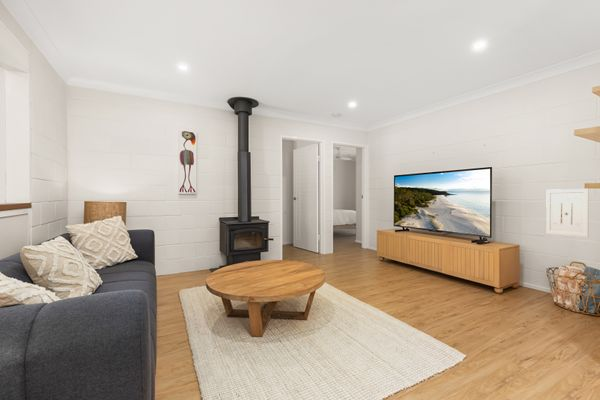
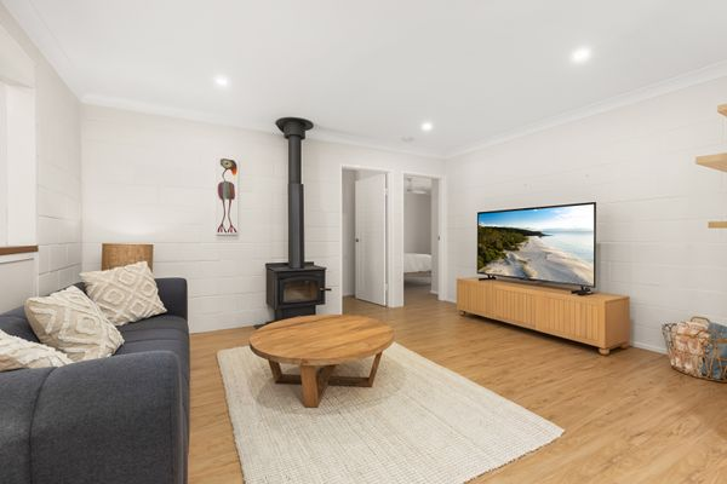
- wall art [545,188,590,238]
